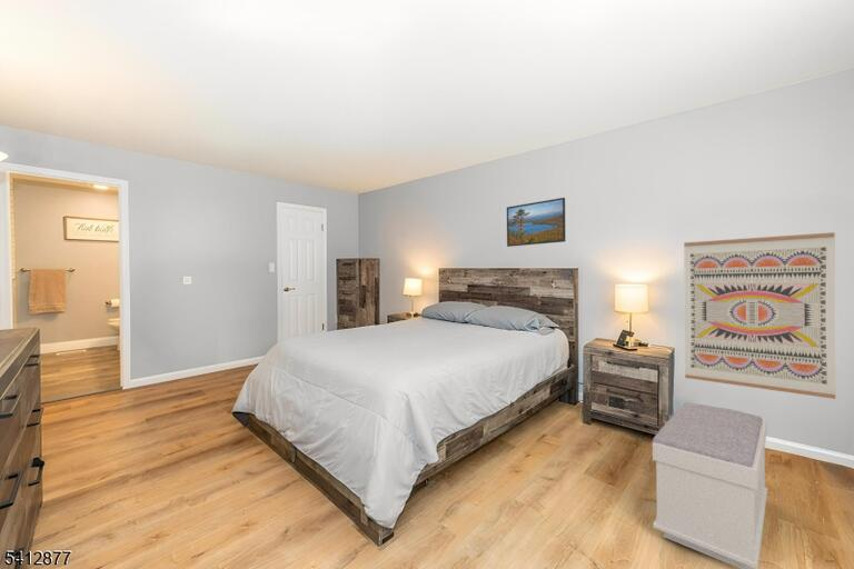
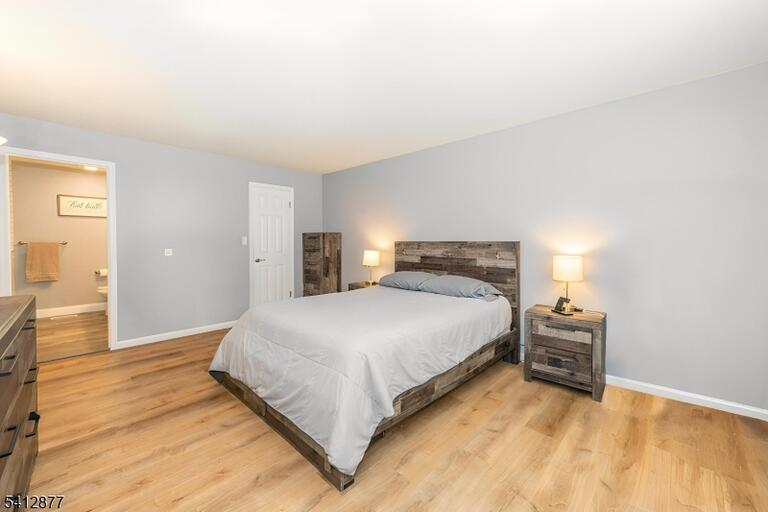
- wall art [683,231,837,400]
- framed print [506,197,566,248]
- bench [651,401,768,569]
